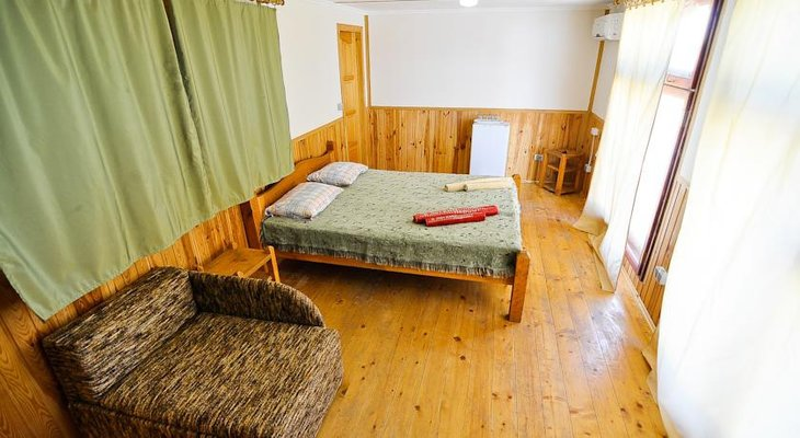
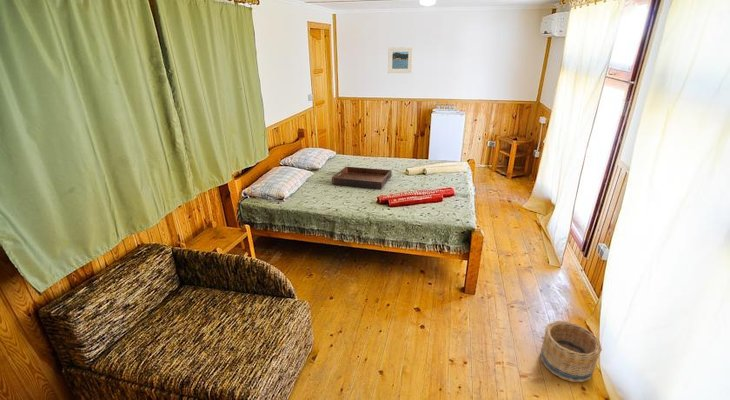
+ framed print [387,46,414,74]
+ serving tray [331,166,393,190]
+ basket [540,320,603,383]
